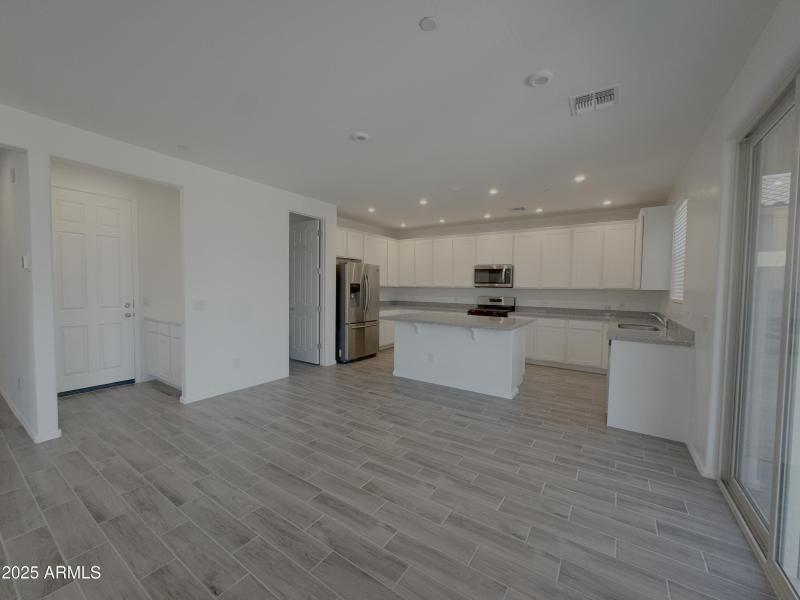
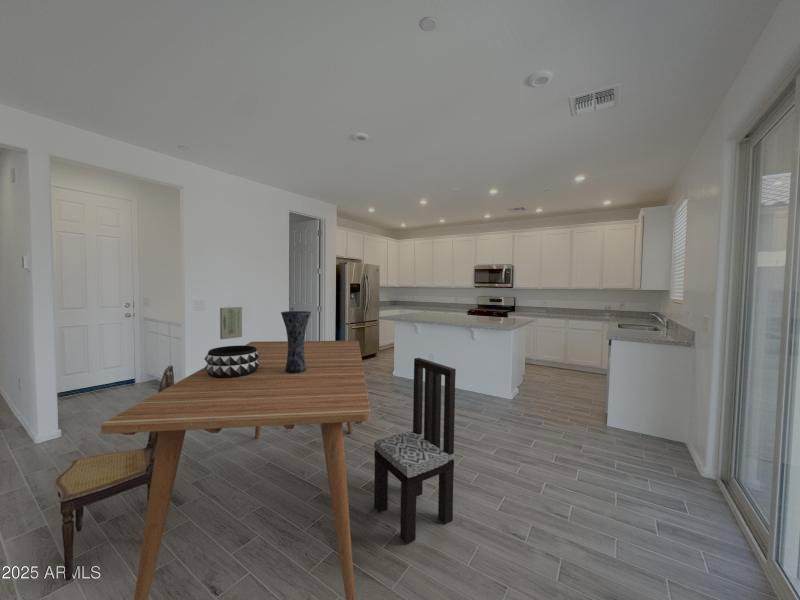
+ dining chair [373,357,457,545]
+ wall art [219,306,243,340]
+ dining chair [53,365,175,582]
+ vase [280,310,312,373]
+ dining table [101,340,371,600]
+ decorative bowl [203,345,260,378]
